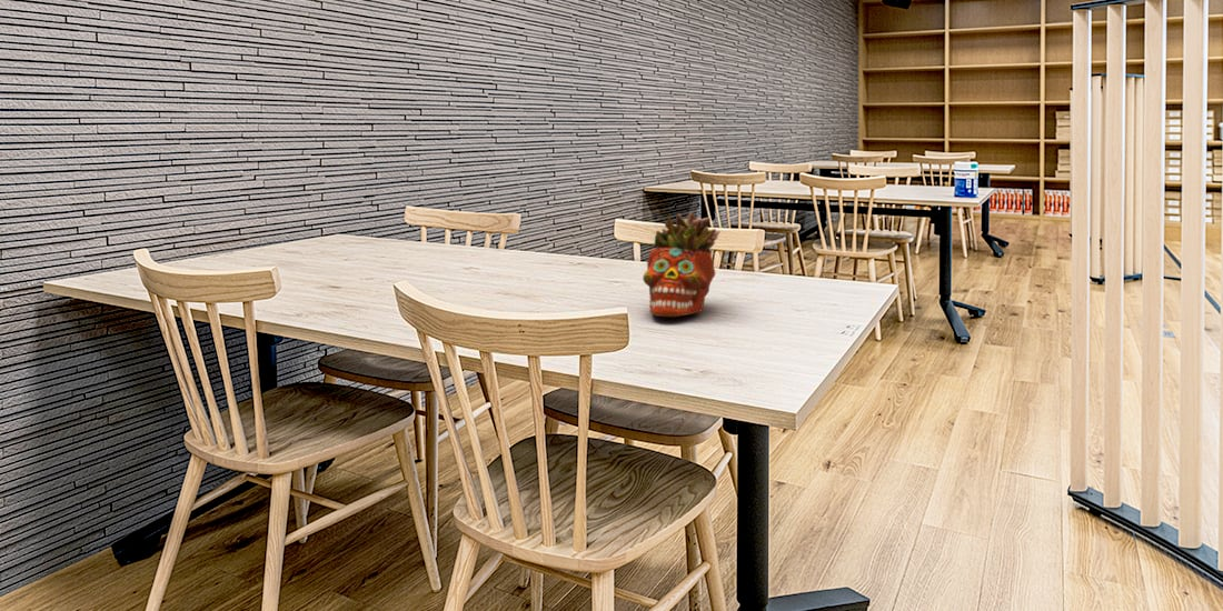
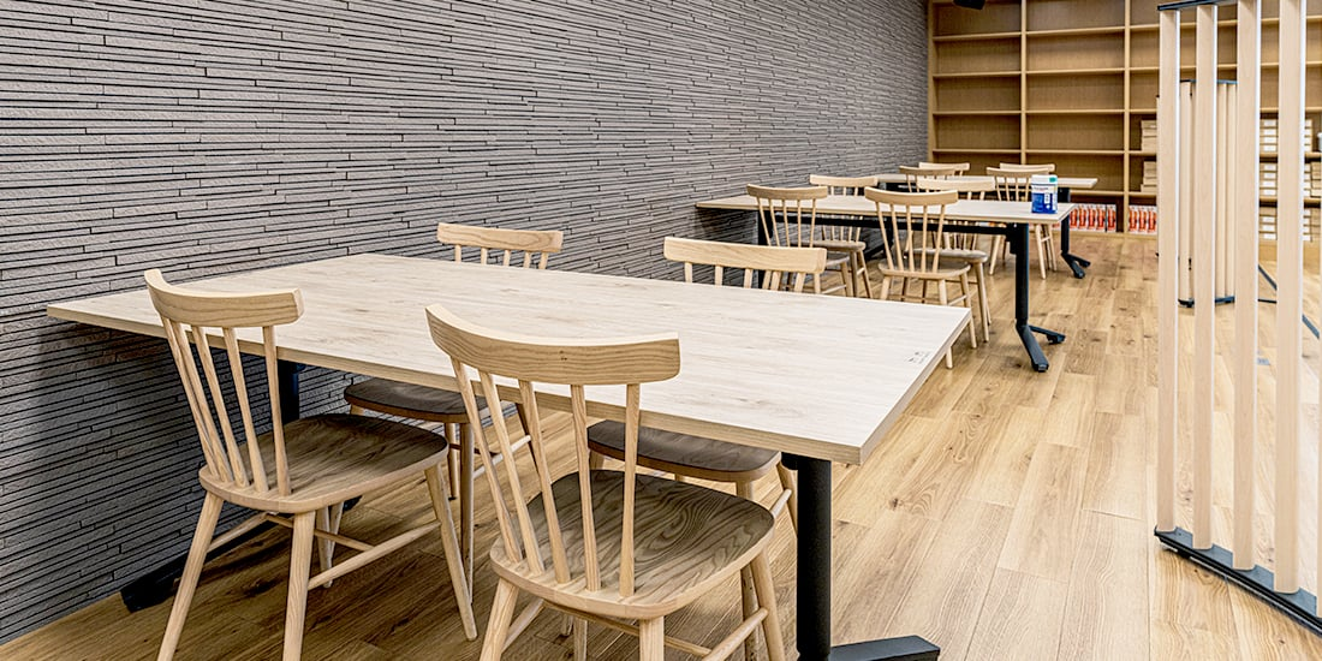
- succulent planter [642,211,722,318]
